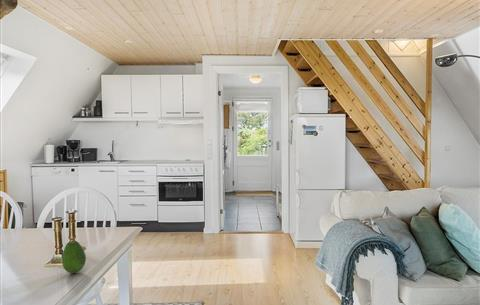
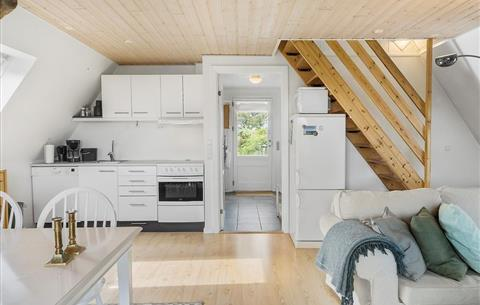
- fruit [61,239,87,274]
